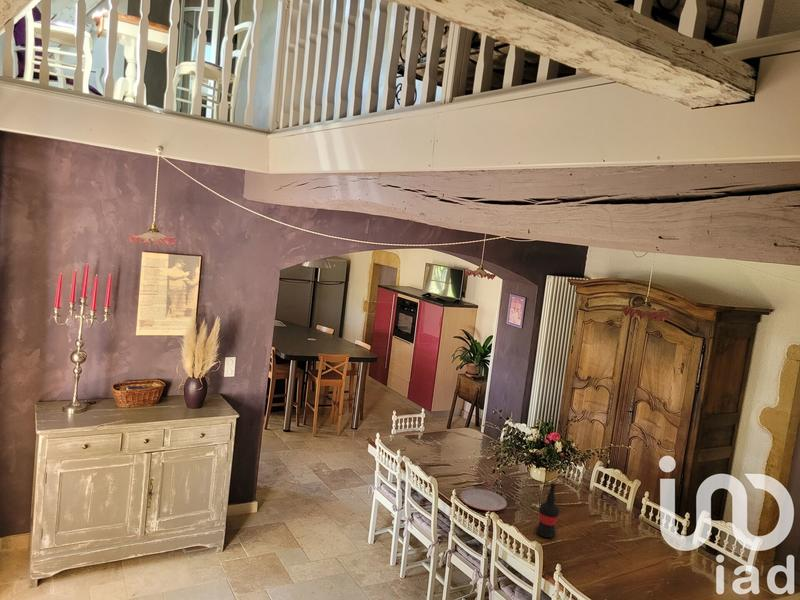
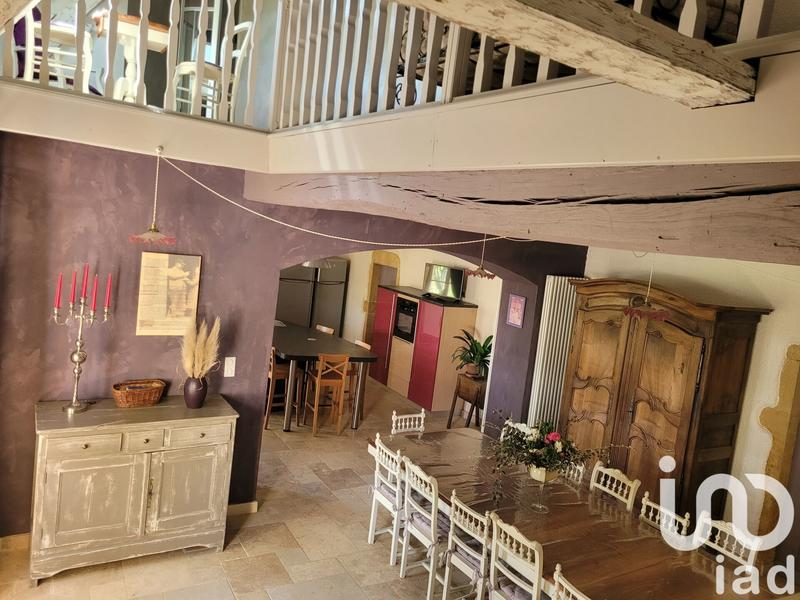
- plate [459,488,508,512]
- wine bottle [535,479,560,539]
